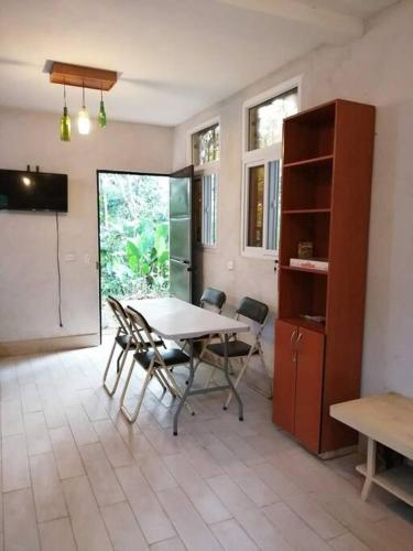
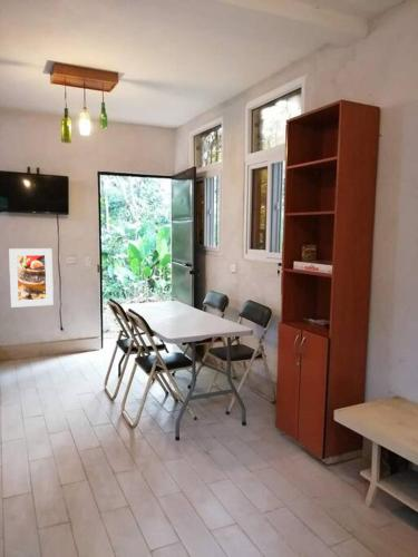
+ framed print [8,247,55,309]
